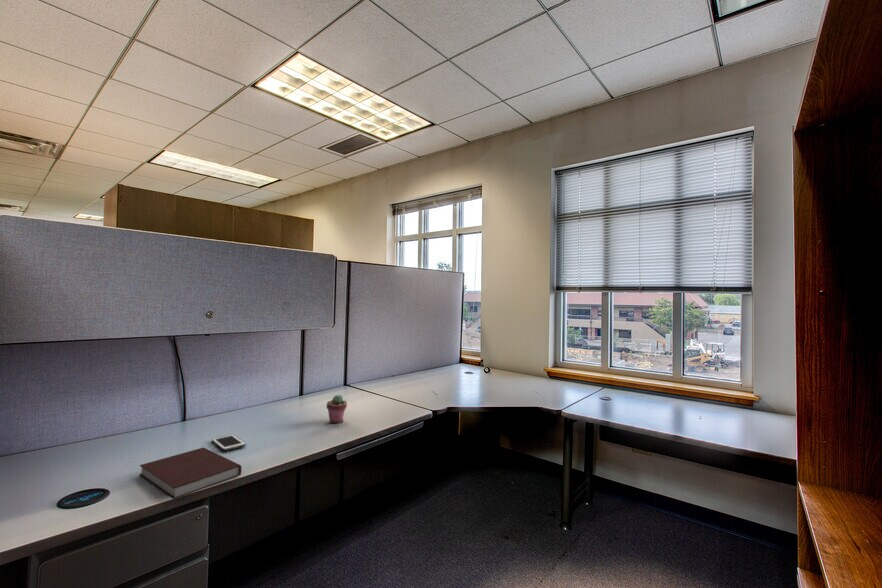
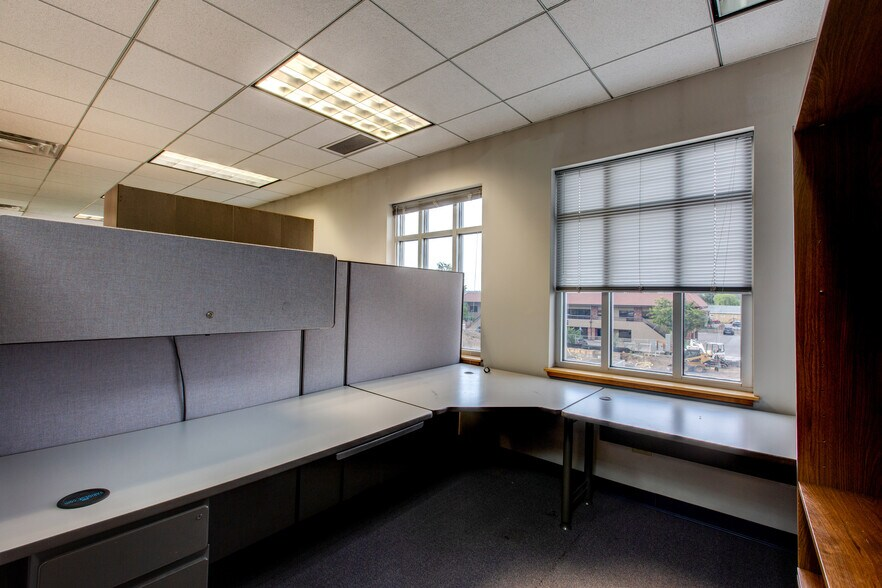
- potted succulent [325,394,348,424]
- notebook [138,446,242,500]
- cell phone [211,433,247,452]
